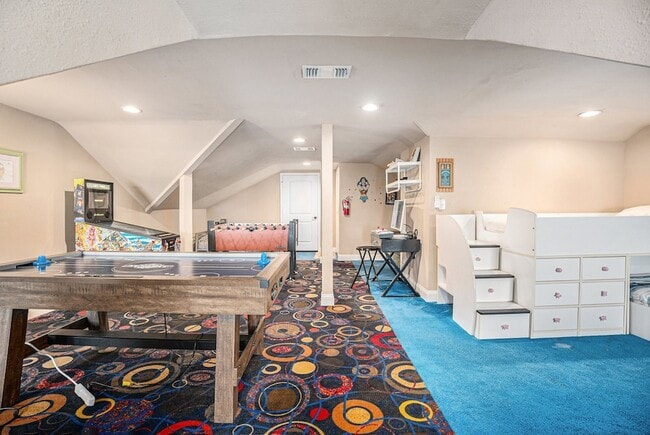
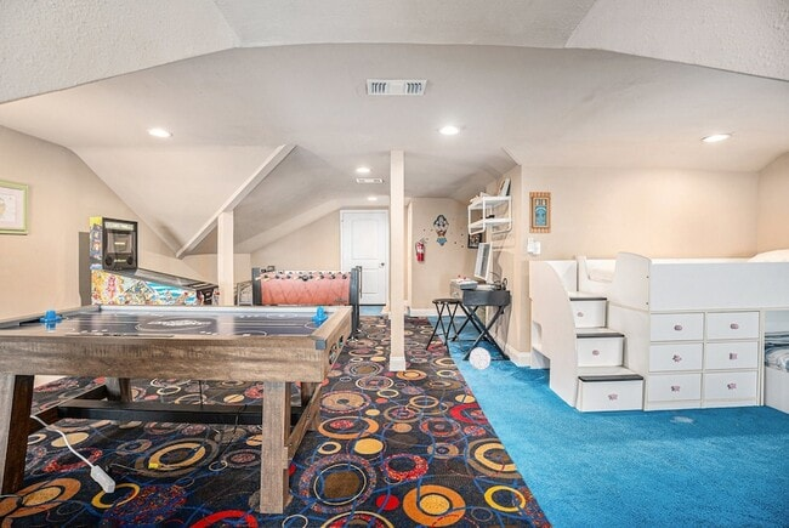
+ ball [467,346,493,371]
